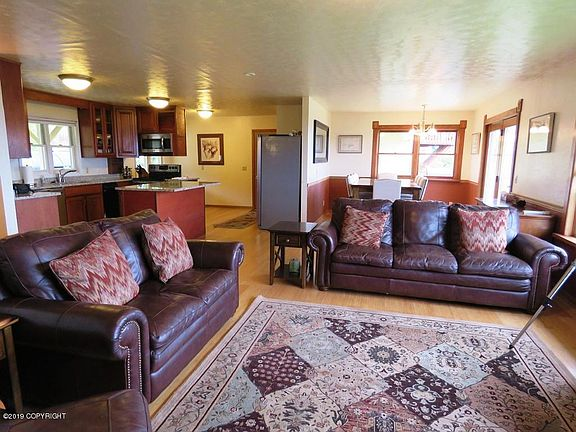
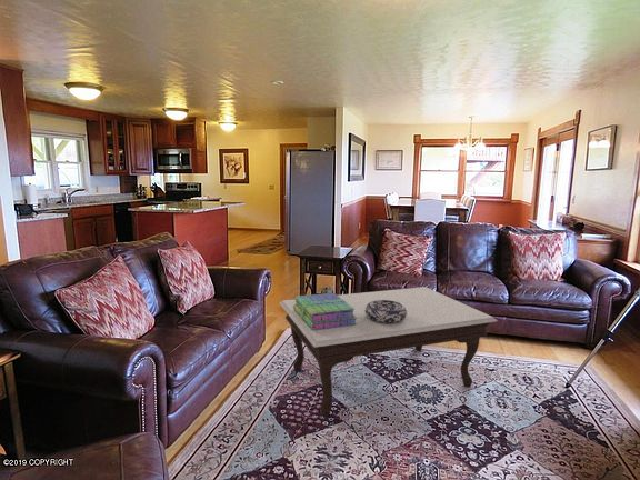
+ coffee table [278,286,499,418]
+ stack of books [293,292,357,330]
+ decorative bowl [366,300,407,323]
